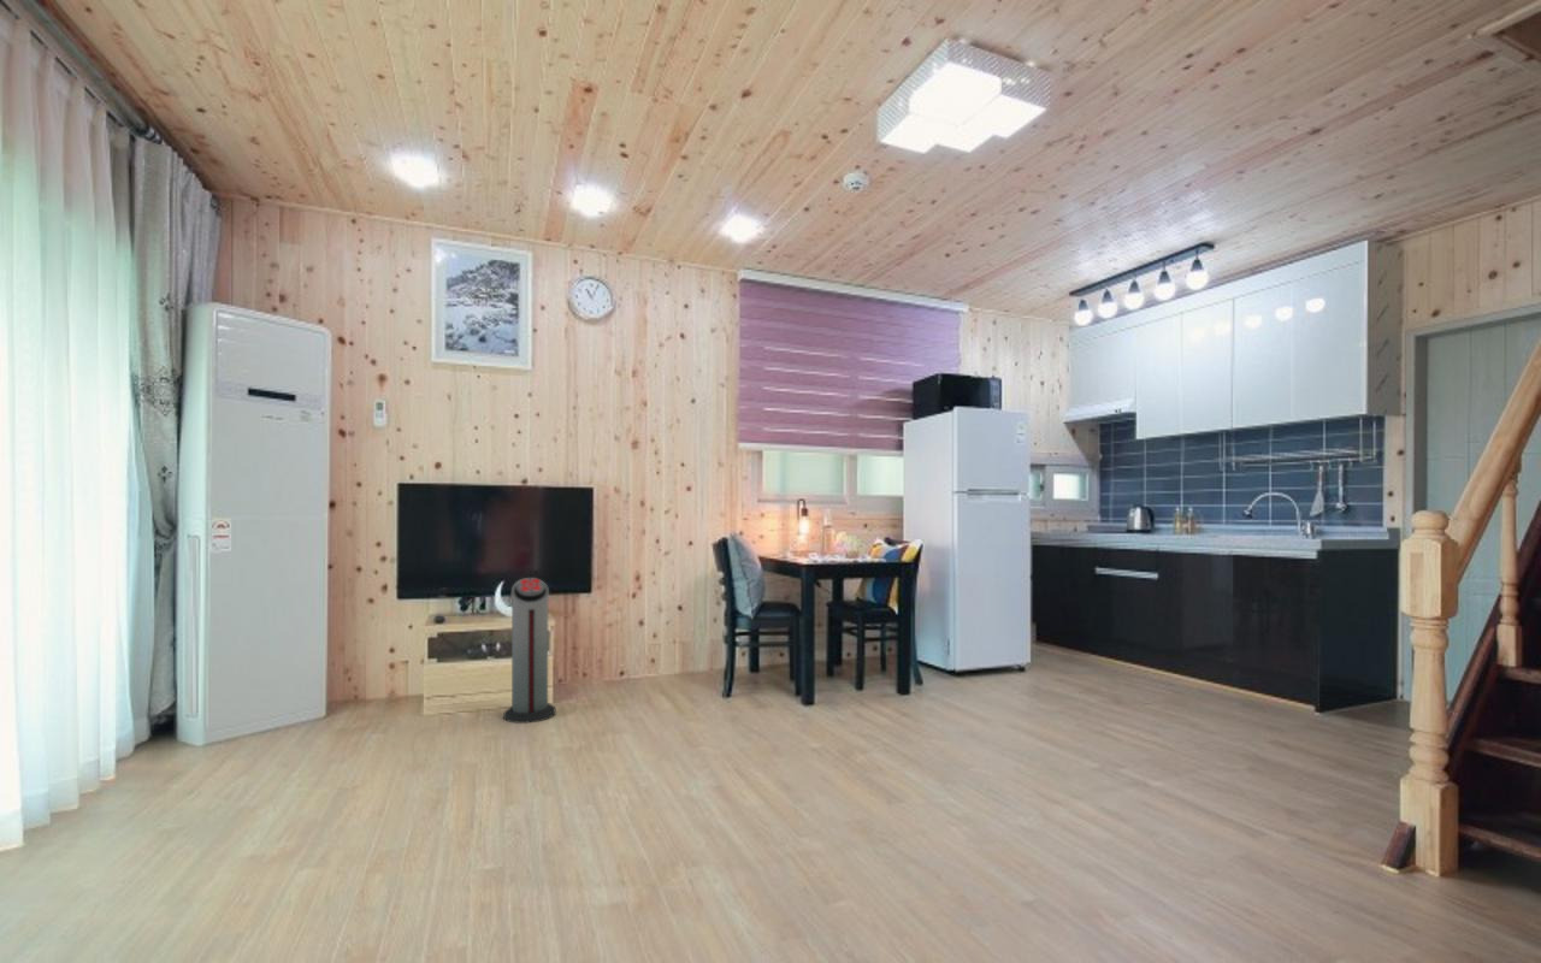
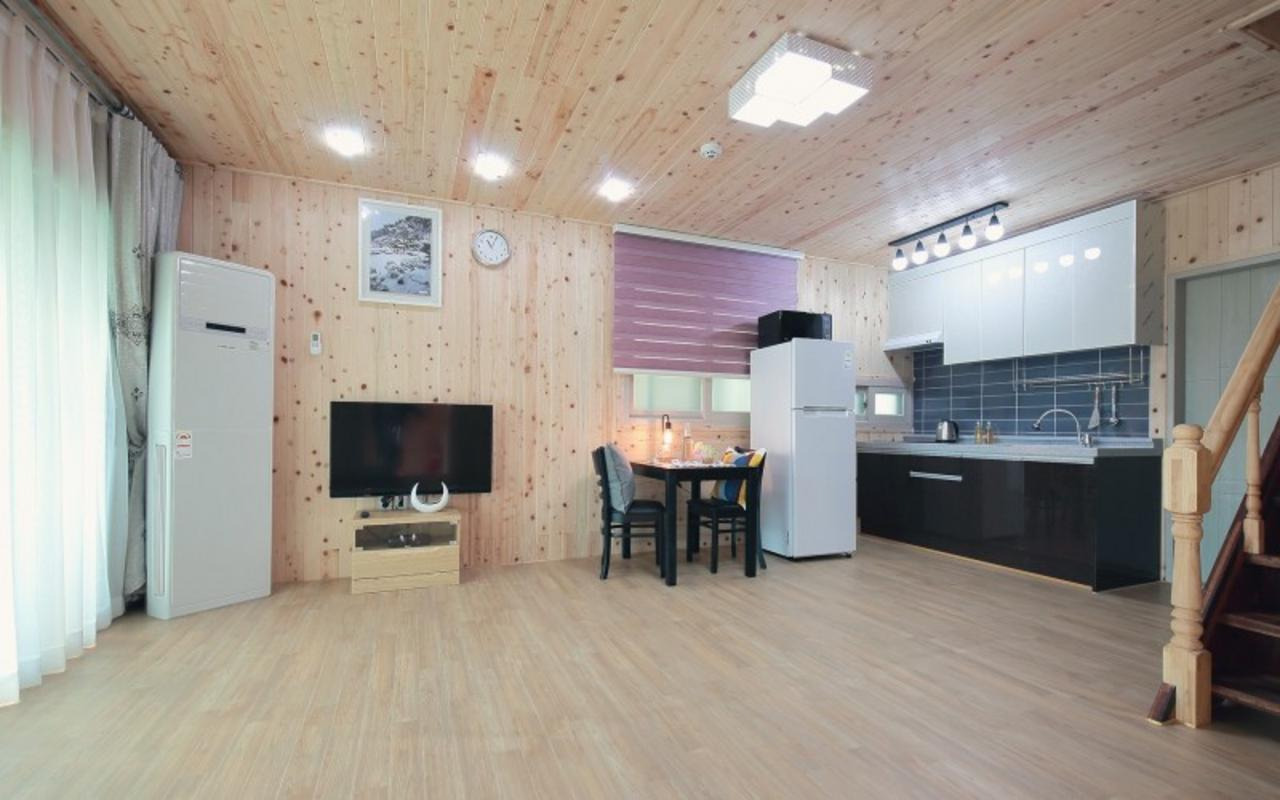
- air purifier [502,577,556,725]
